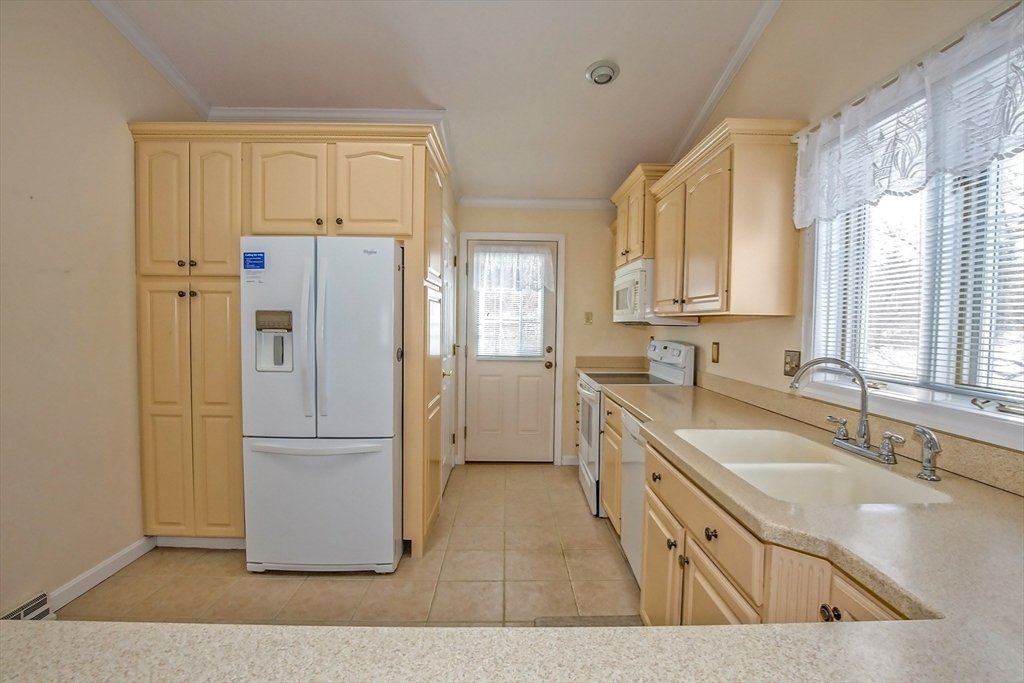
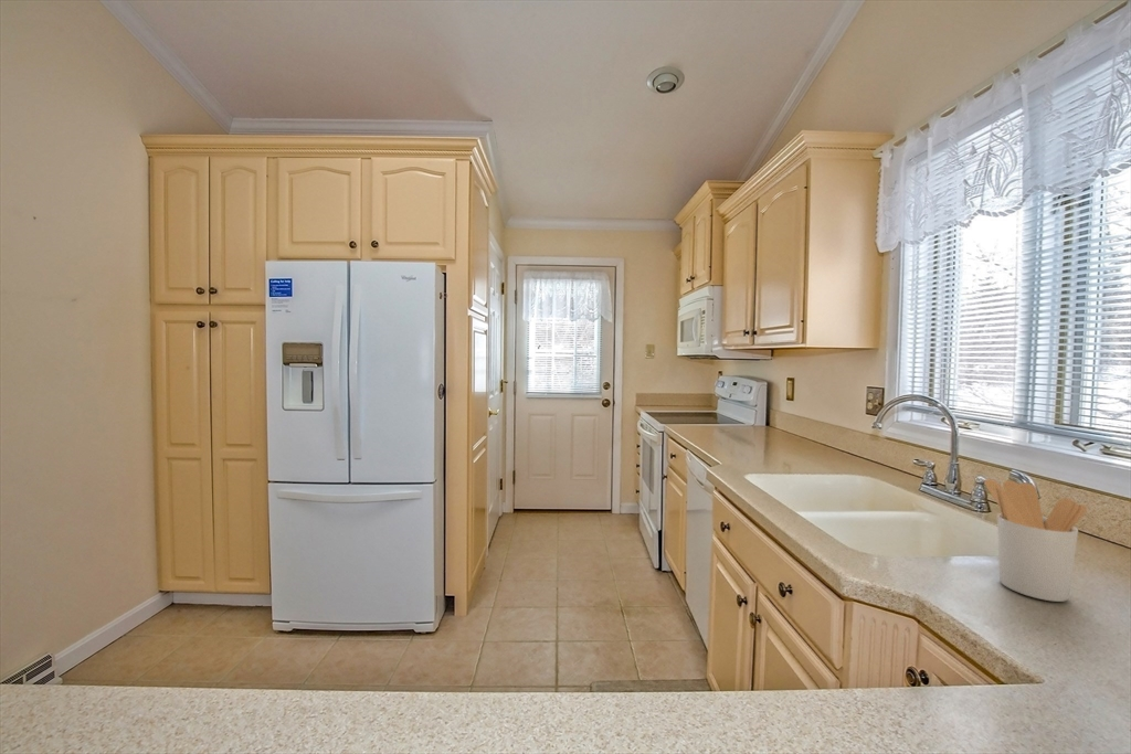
+ utensil holder [983,478,1088,603]
